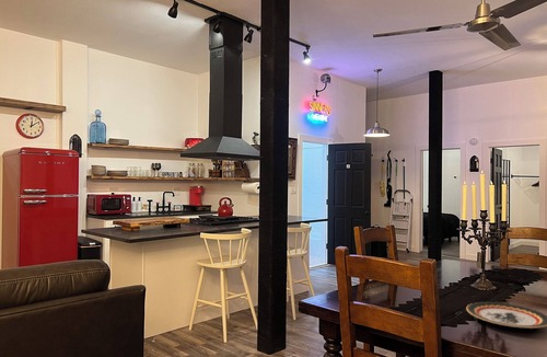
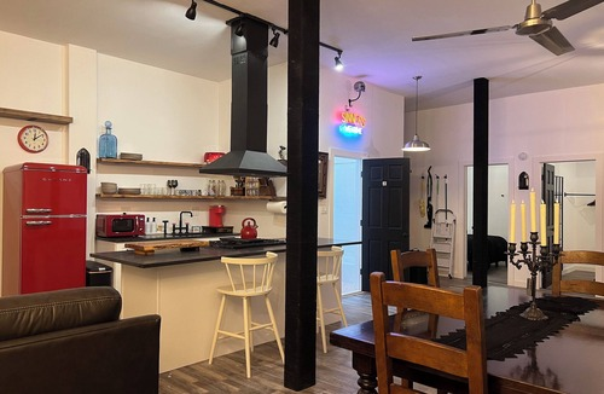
- plate [465,301,547,330]
